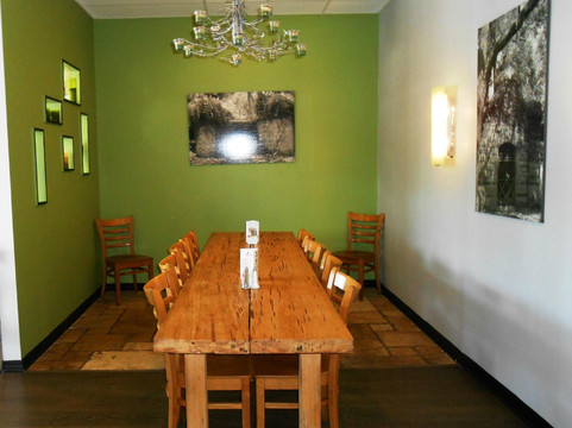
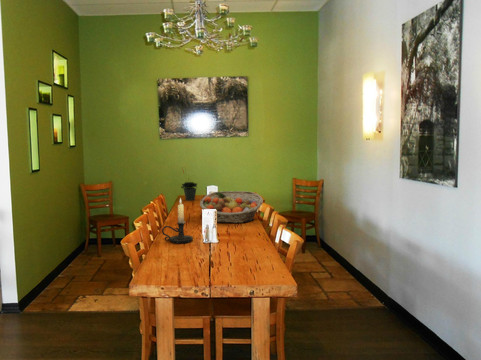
+ candle holder [161,197,194,244]
+ potted plant [180,167,199,202]
+ fruit basket [199,190,264,224]
